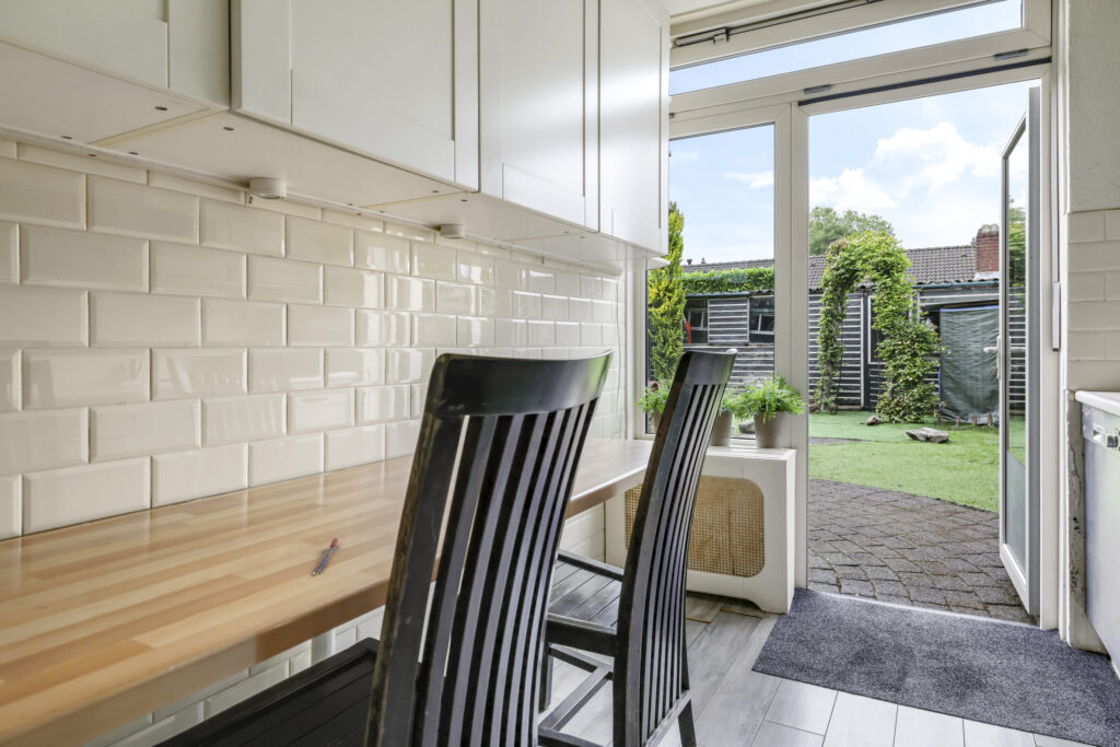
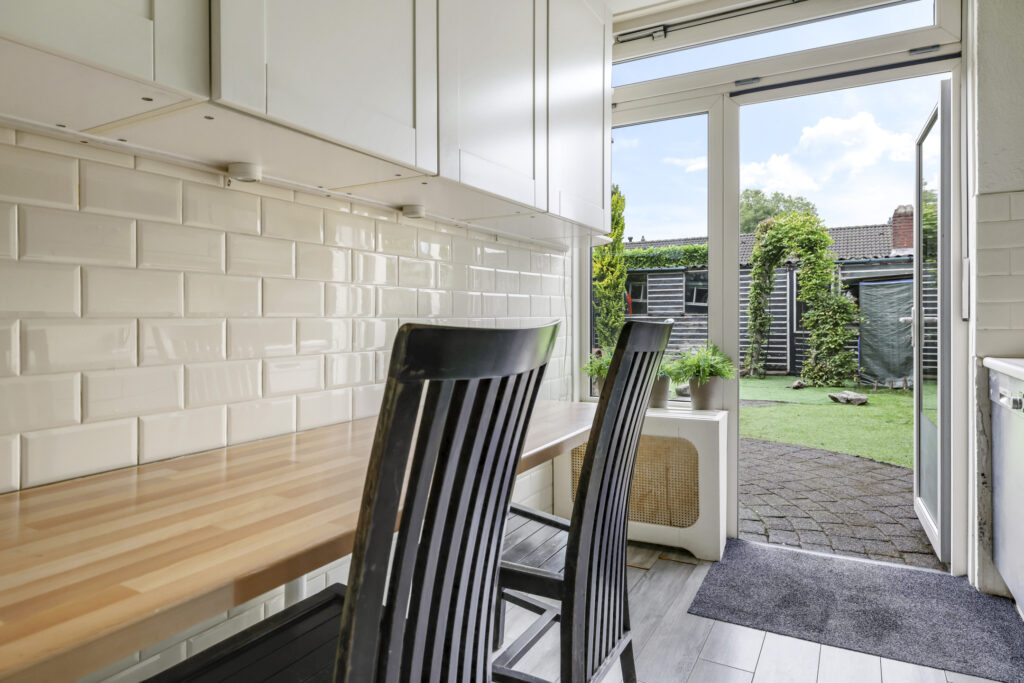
- pen [315,537,340,573]
